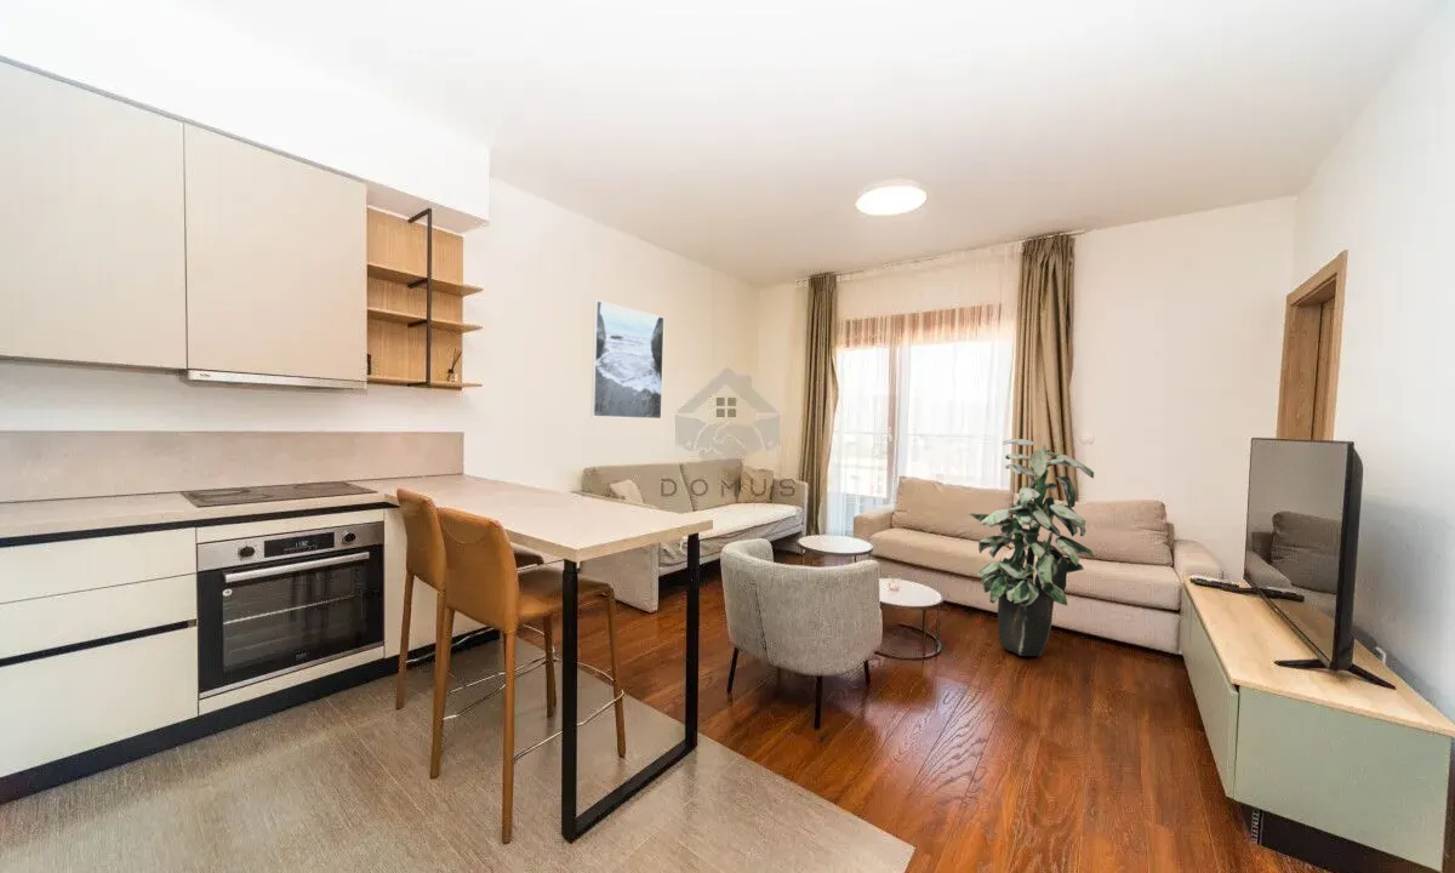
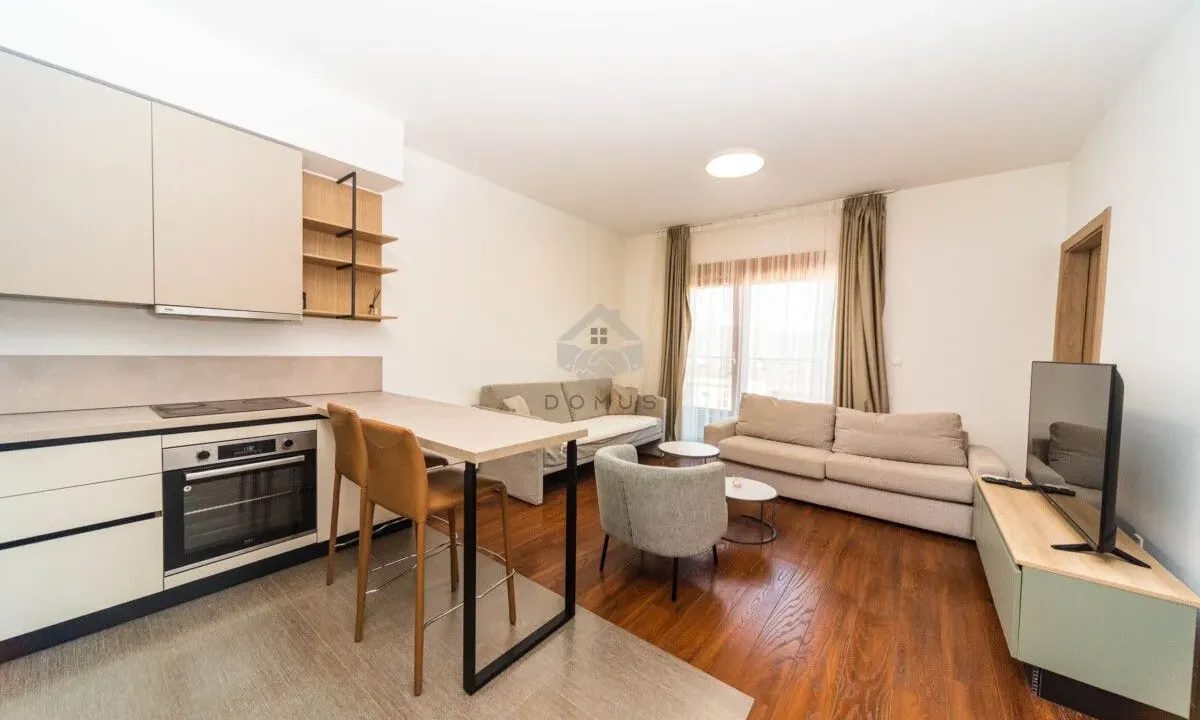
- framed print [590,299,666,420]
- indoor plant [969,438,1095,657]
